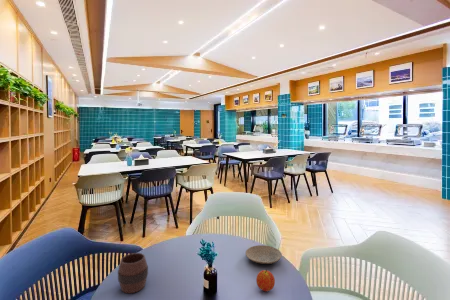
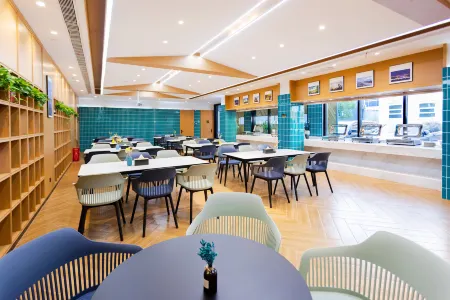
- cup [117,252,149,294]
- fruit [255,268,276,292]
- plate [245,244,283,265]
